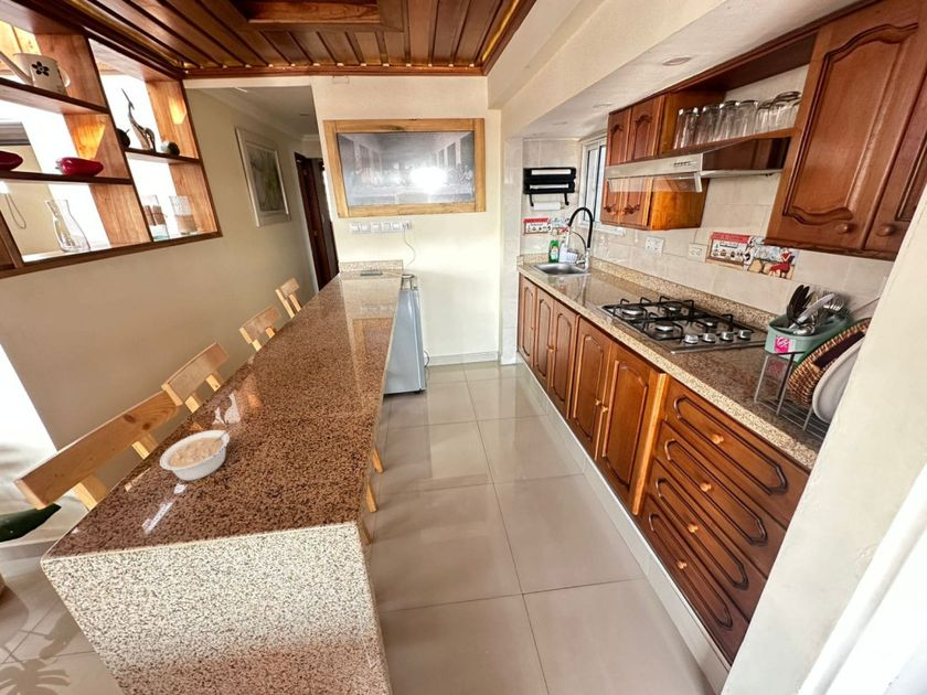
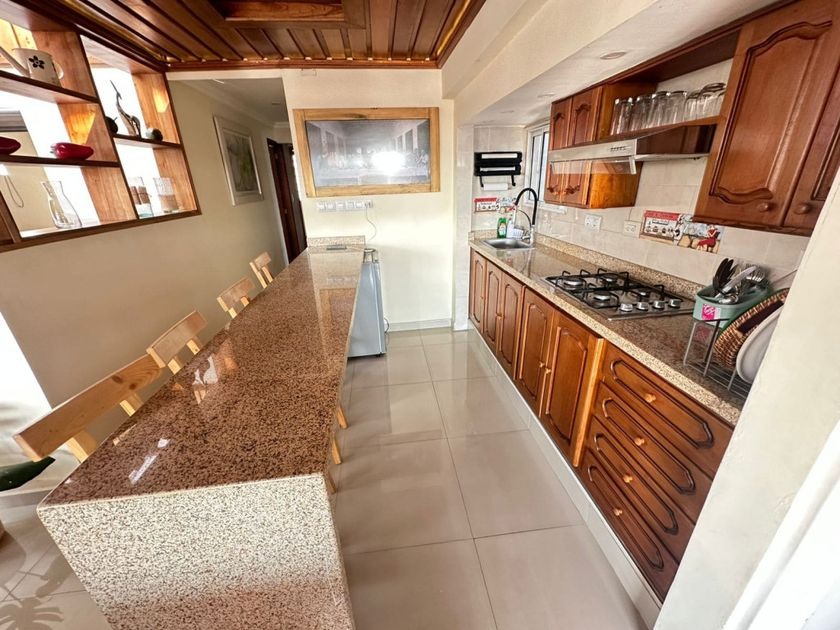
- legume [159,421,238,482]
